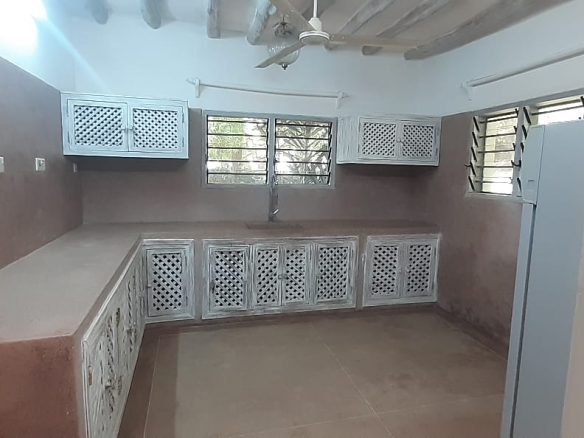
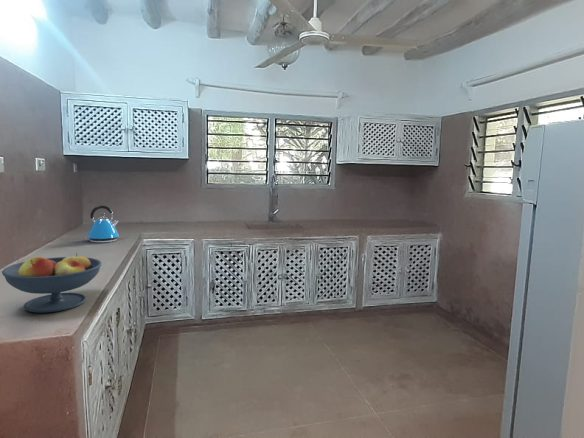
+ fruit bowl [1,252,102,314]
+ kettle [84,205,120,243]
